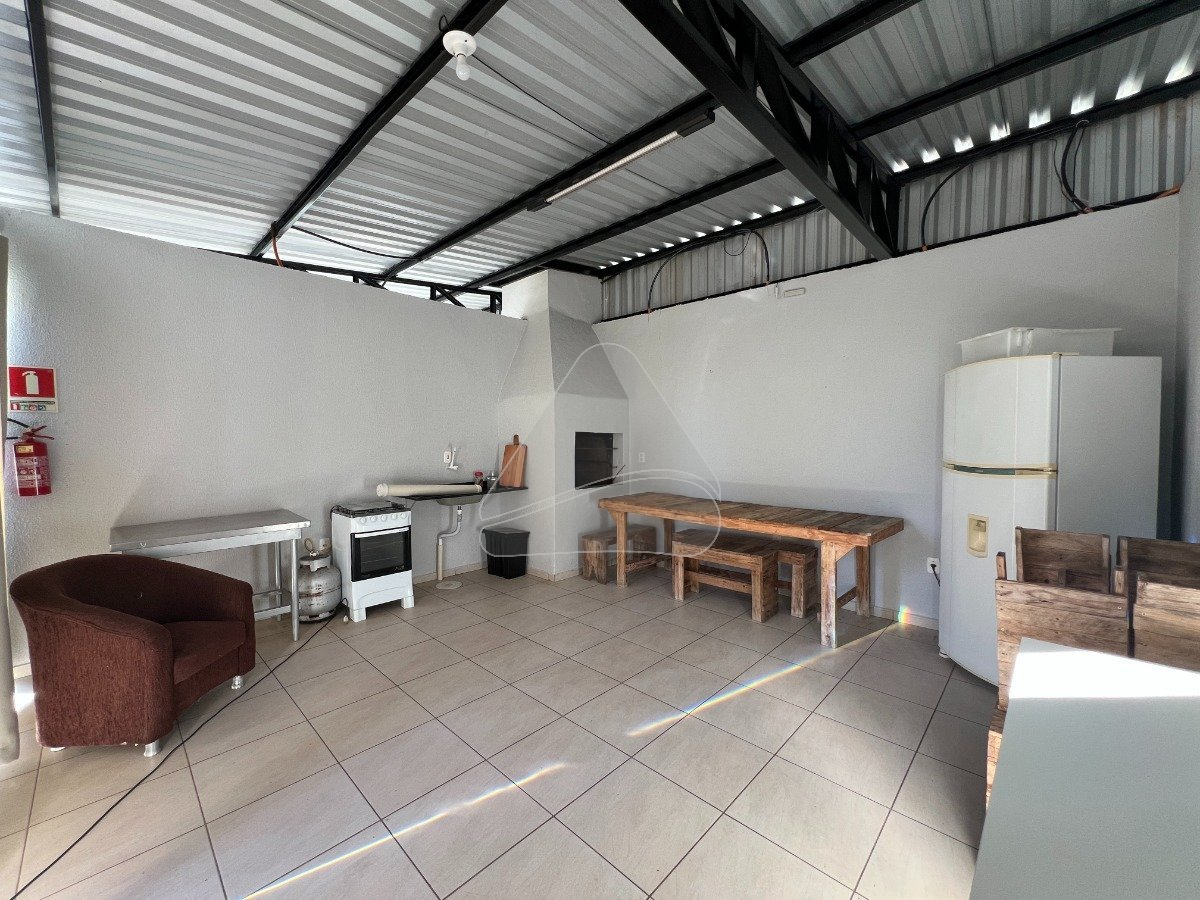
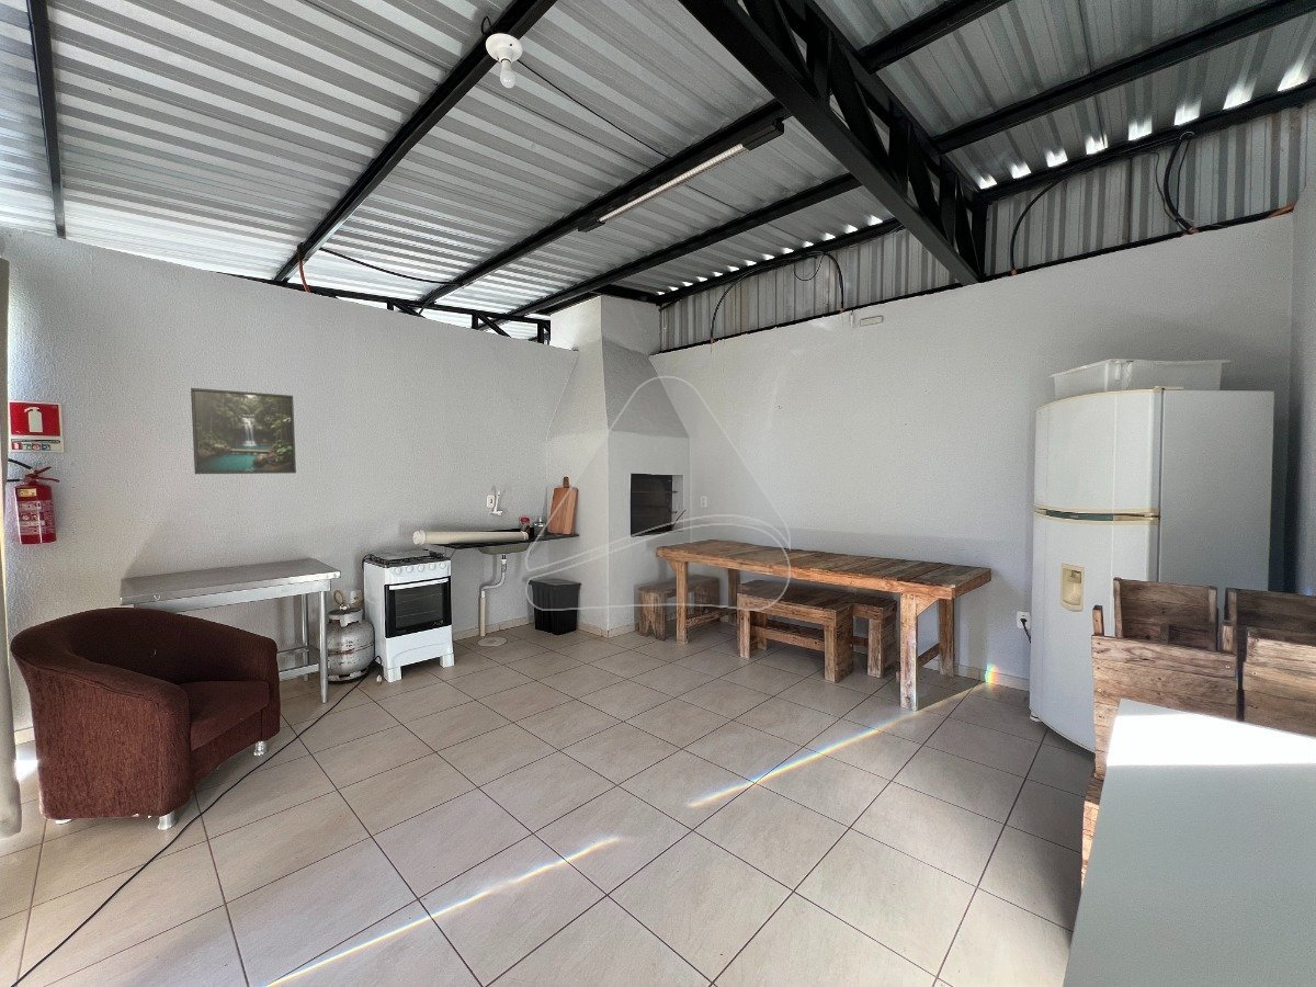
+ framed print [190,387,297,475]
